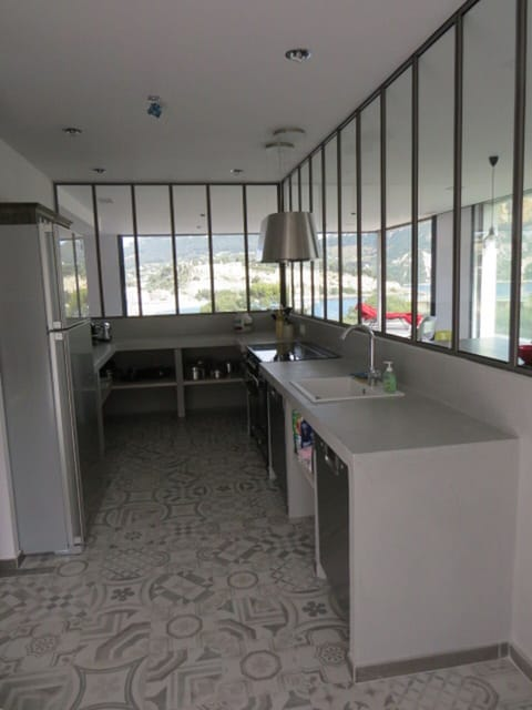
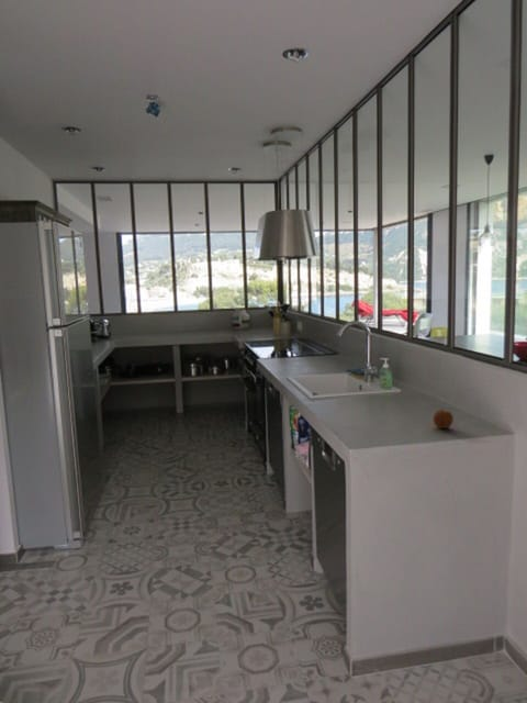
+ apple [433,408,455,429]
